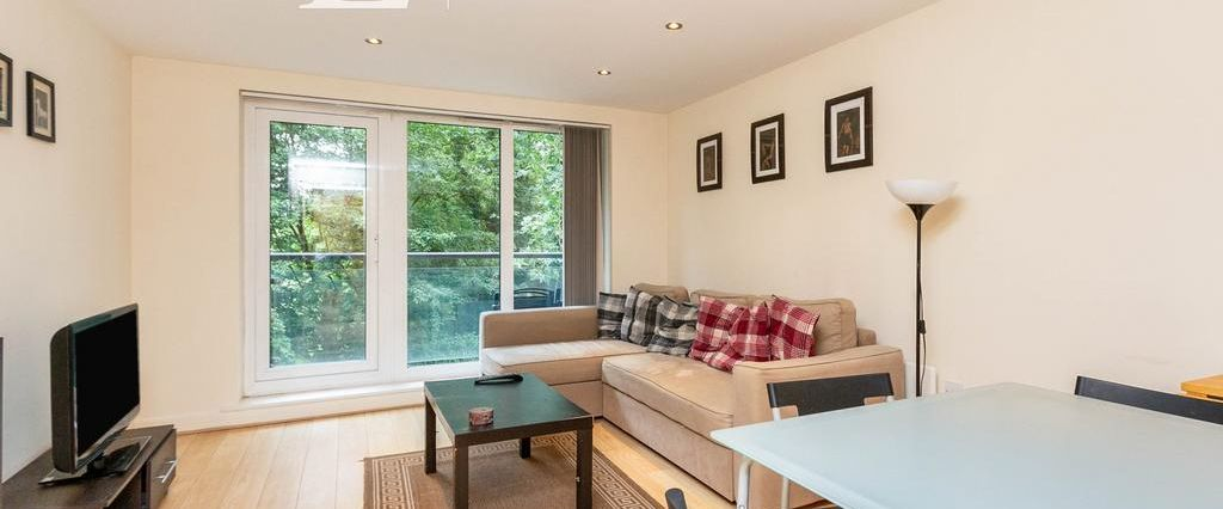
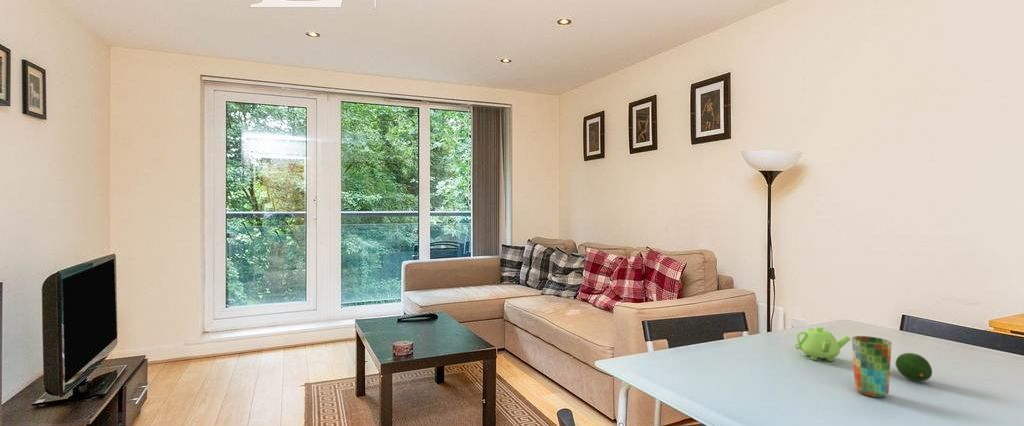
+ fruit [894,352,933,382]
+ teapot [794,326,852,362]
+ cup [851,335,893,398]
